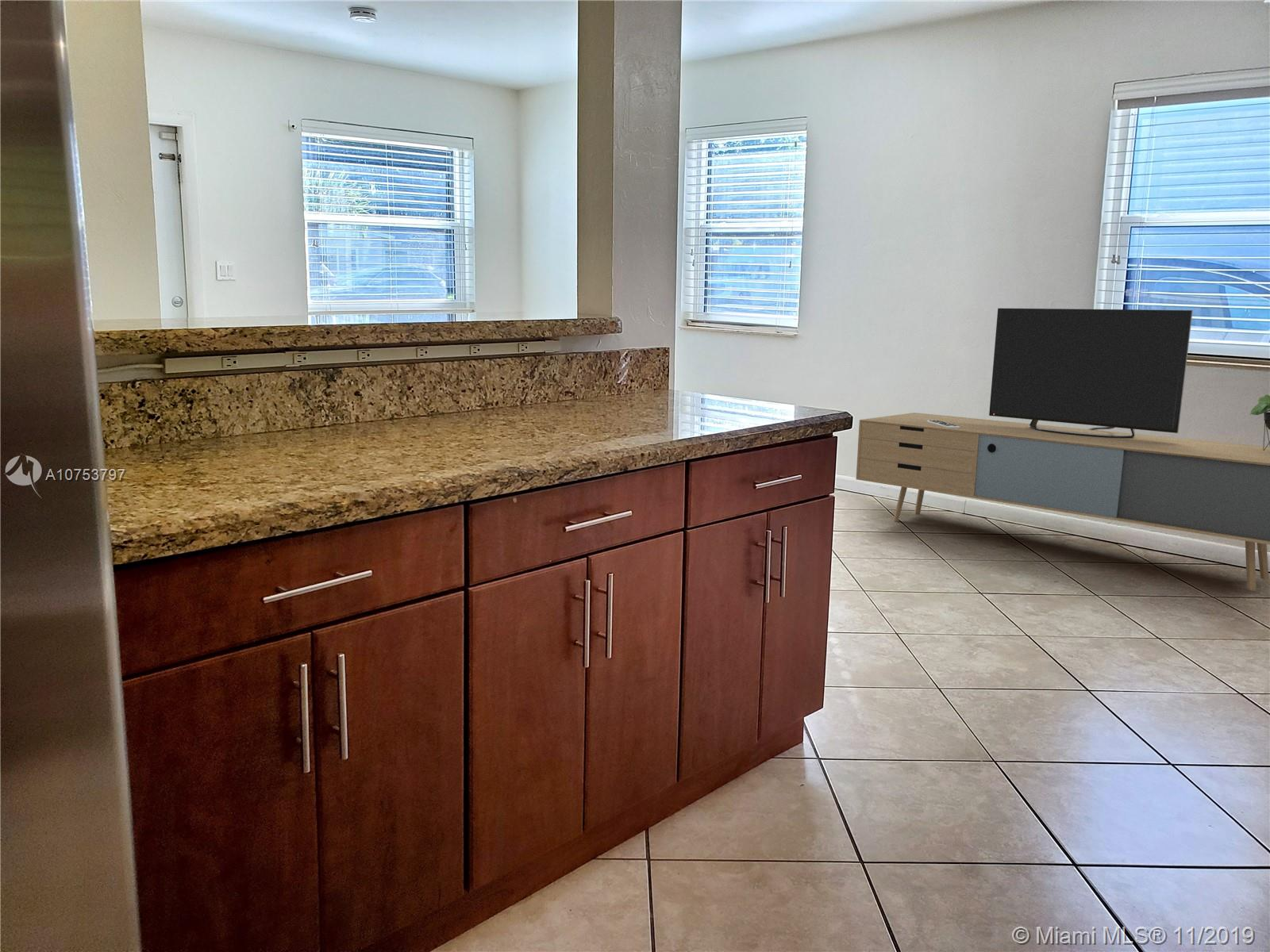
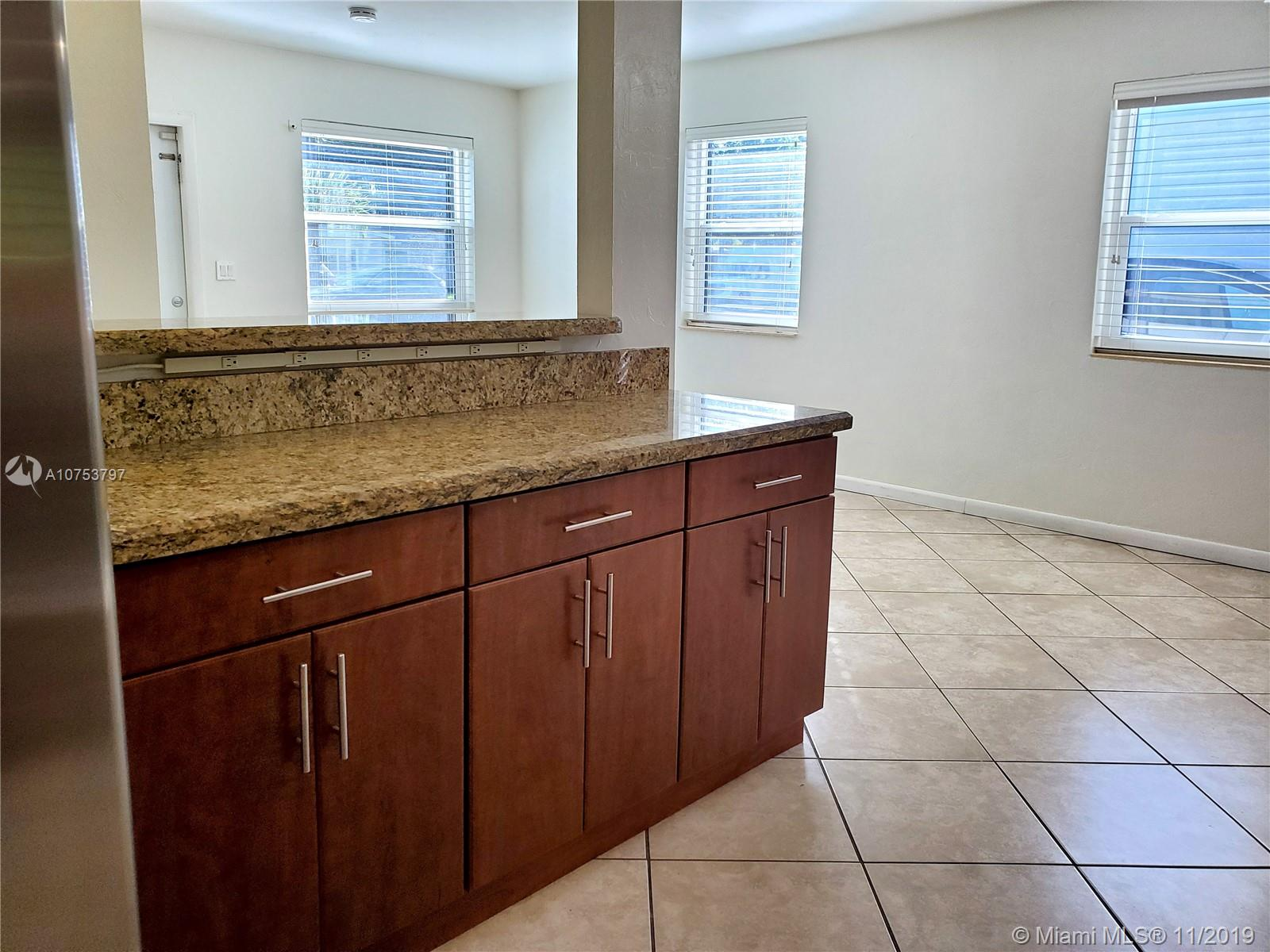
- media console [856,308,1270,591]
